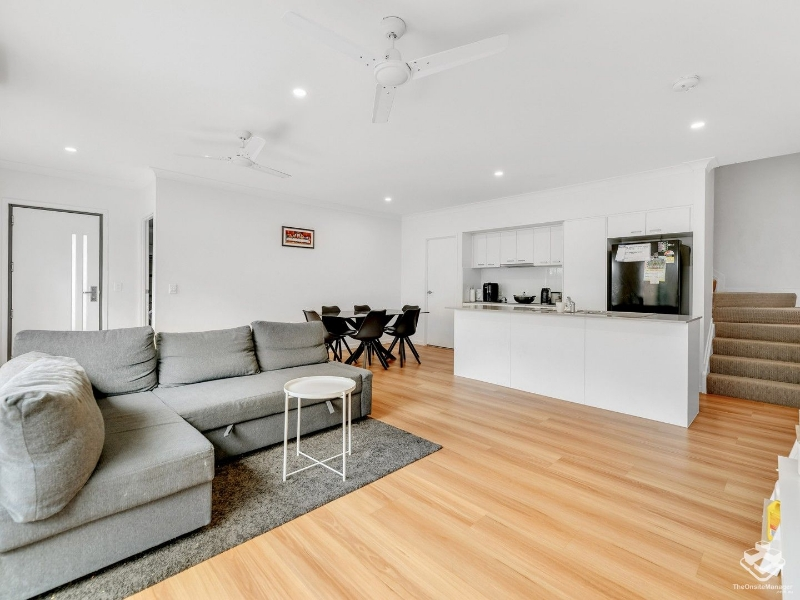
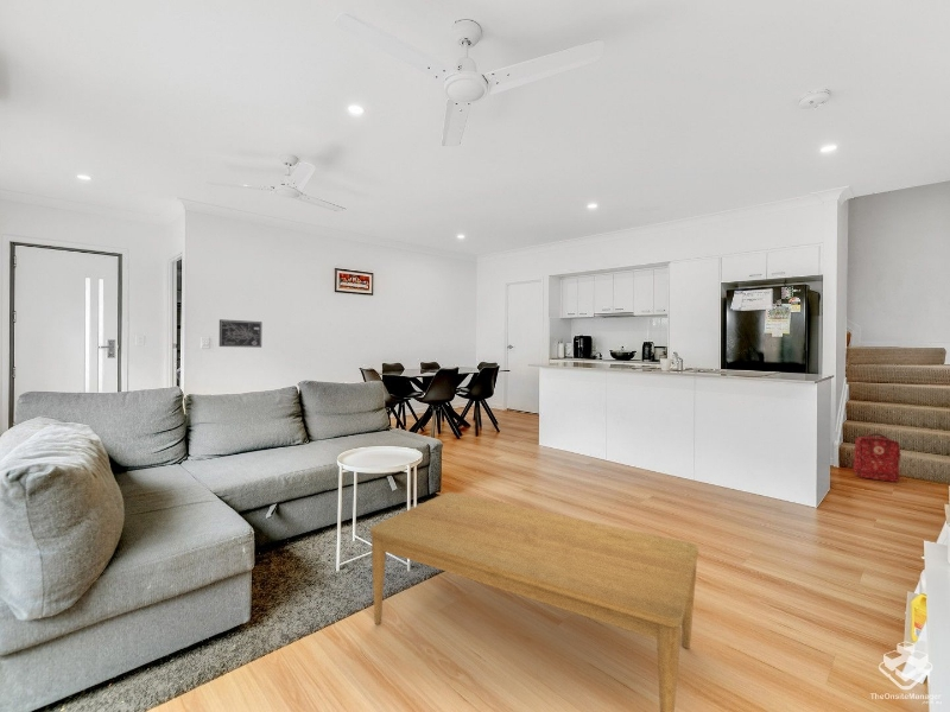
+ backpack [850,432,902,483]
+ coffee table [369,491,699,712]
+ wall art [218,318,262,349]
